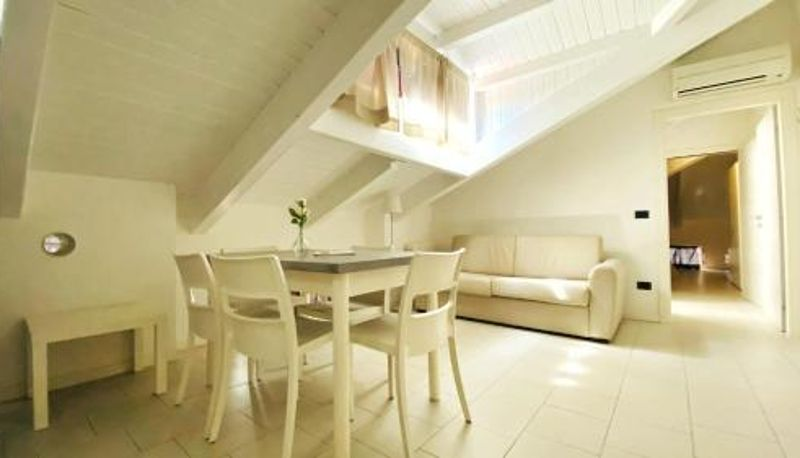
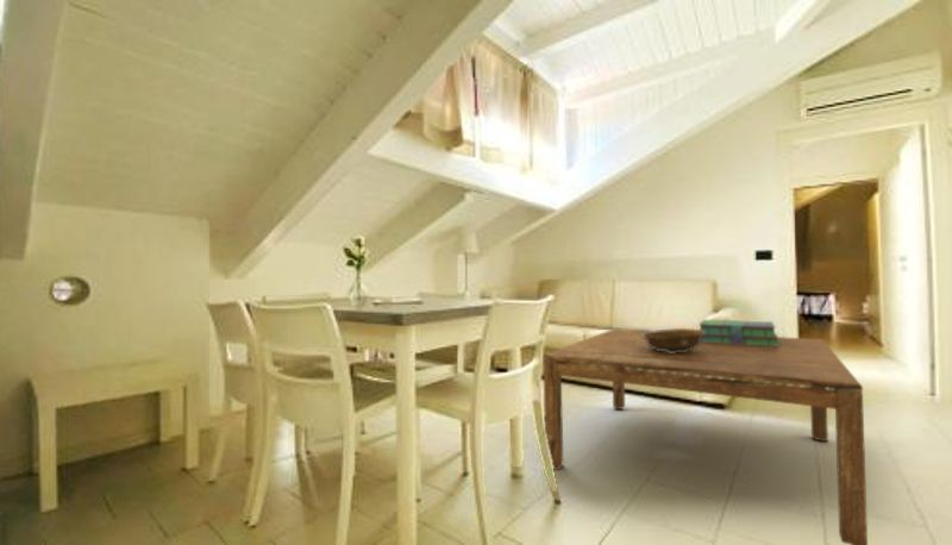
+ stack of books [697,319,779,346]
+ coffee table [541,327,869,545]
+ decorative bowl [641,327,706,353]
